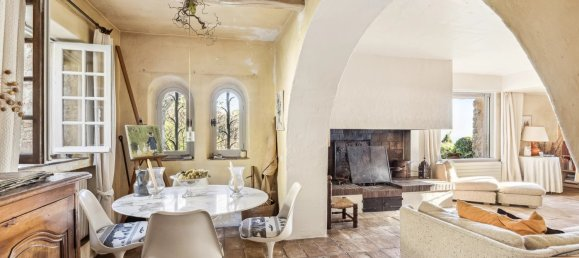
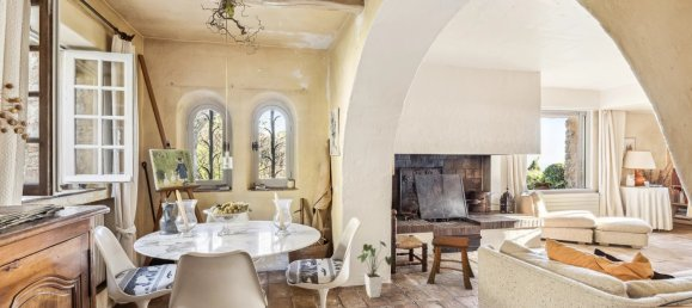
+ house plant [356,240,393,300]
+ stool [425,234,476,291]
